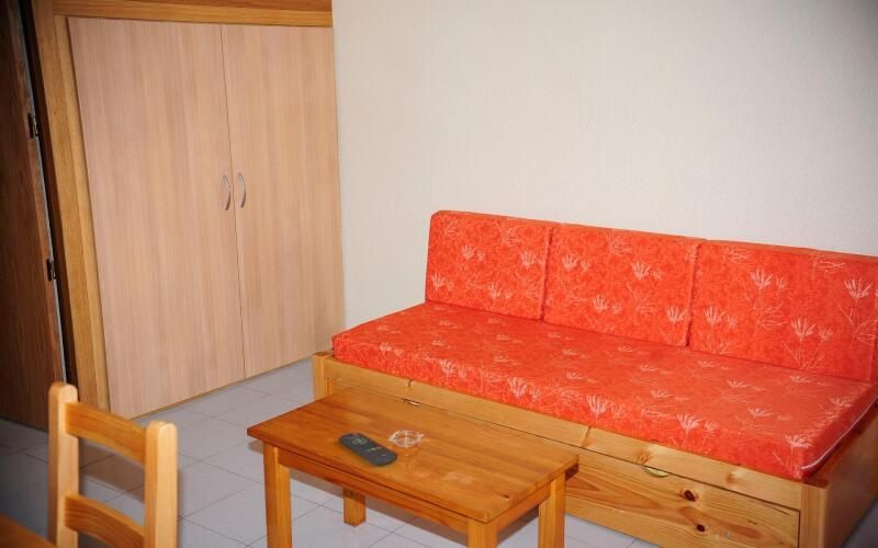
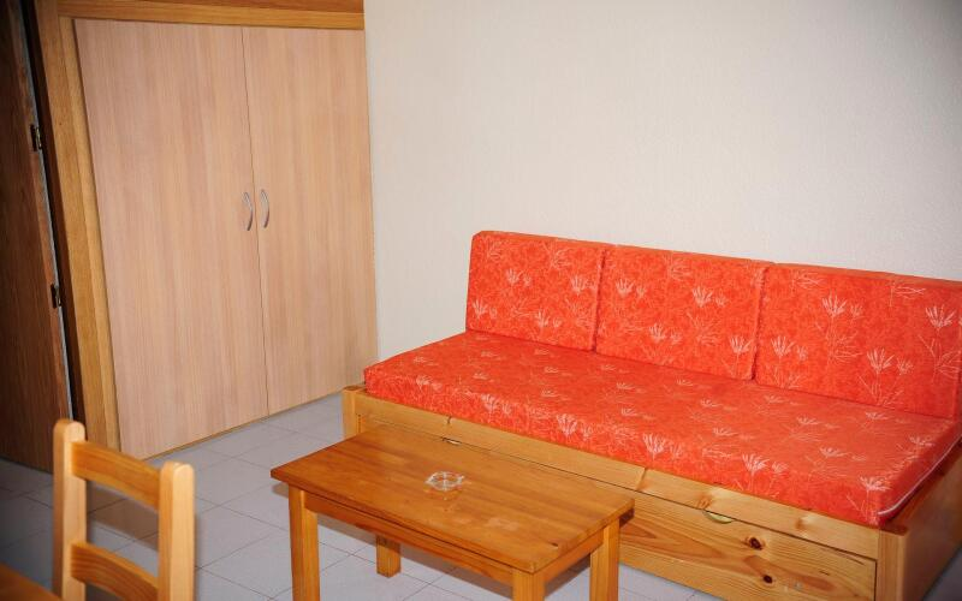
- remote control [338,432,397,466]
